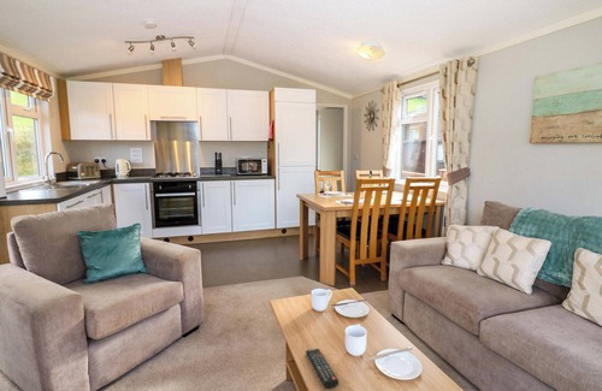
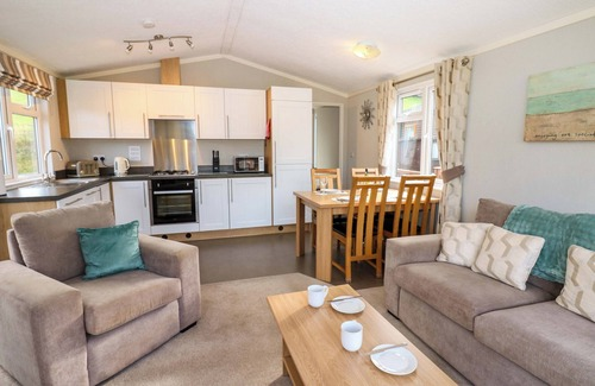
- remote control [305,348,340,390]
